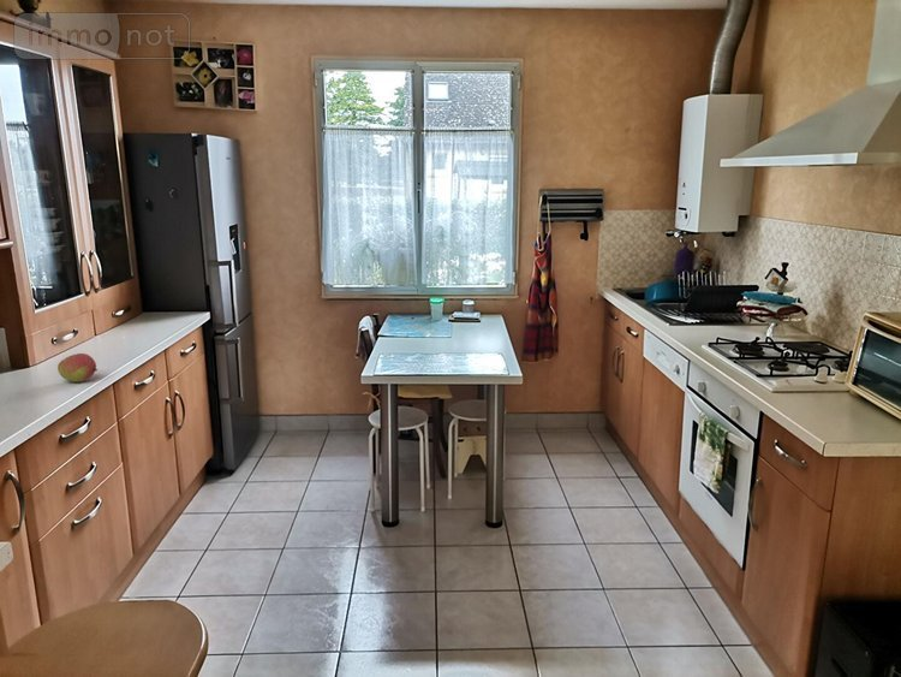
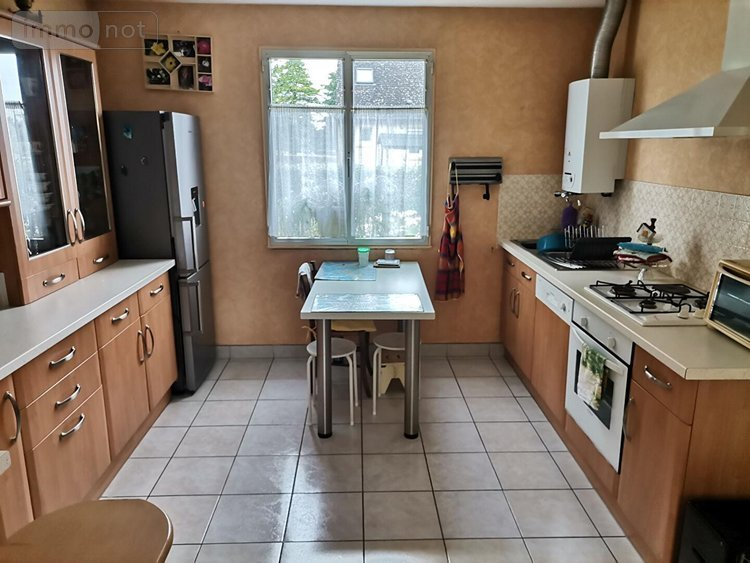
- fruit [56,352,99,384]
